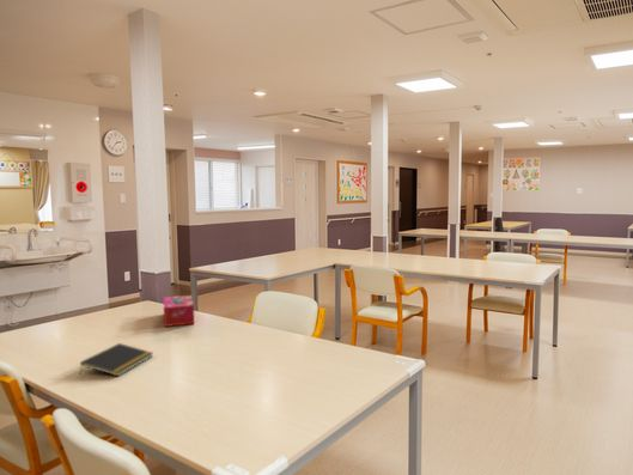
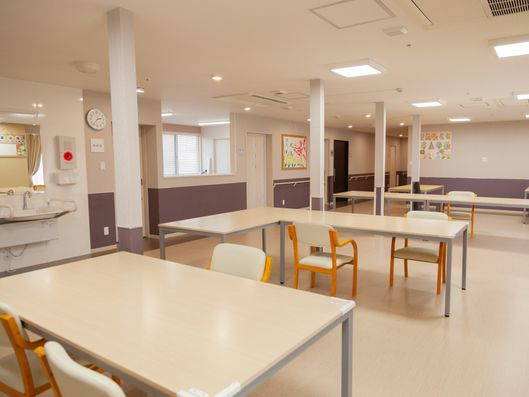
- notepad [79,342,154,377]
- tissue box [163,294,195,328]
